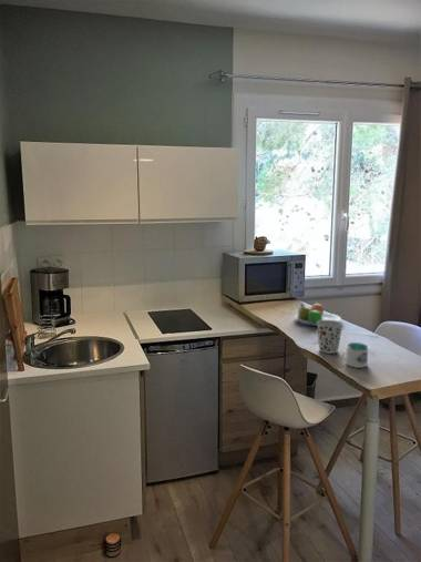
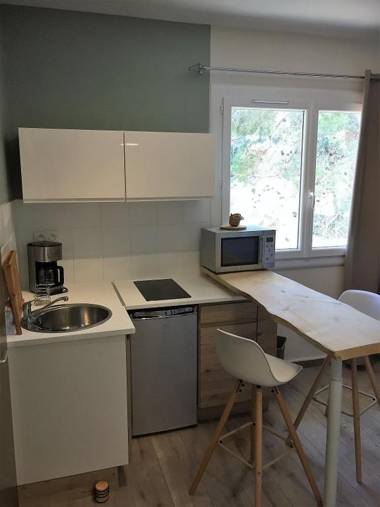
- fruit bowl [295,302,342,327]
- cup [317,320,345,355]
- mug [341,341,370,369]
